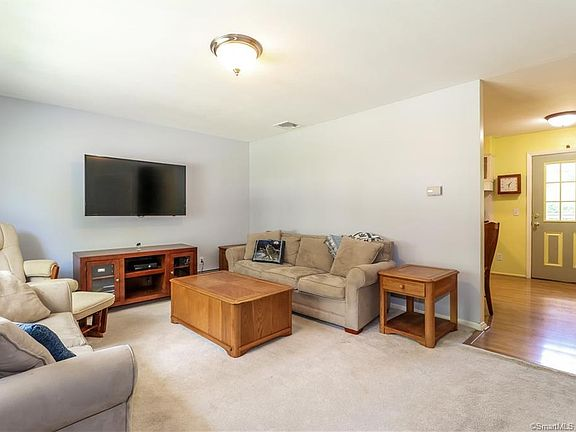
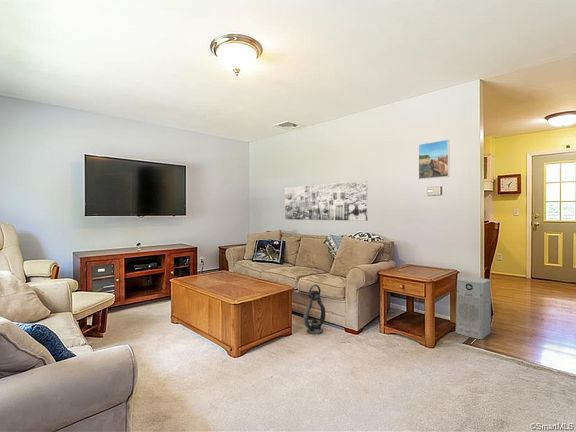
+ lantern [303,284,326,335]
+ air purifier [455,276,492,340]
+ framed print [418,139,450,180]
+ wall art [284,180,369,222]
